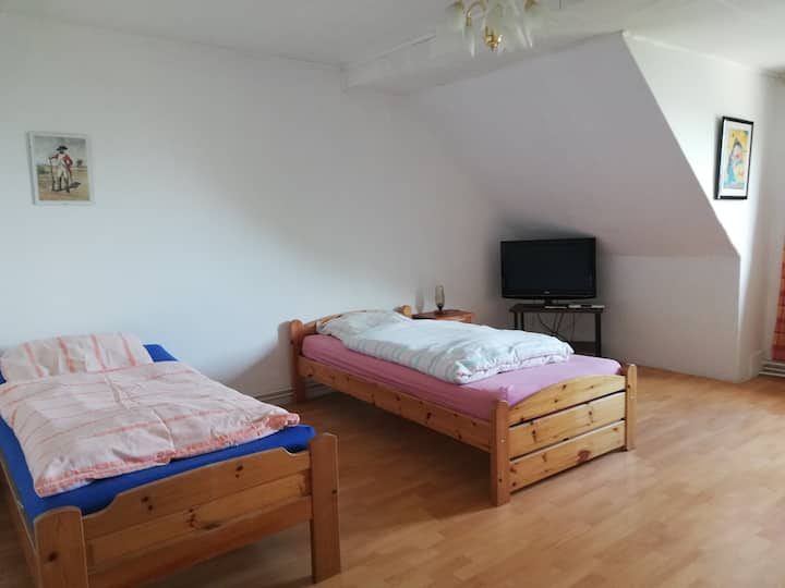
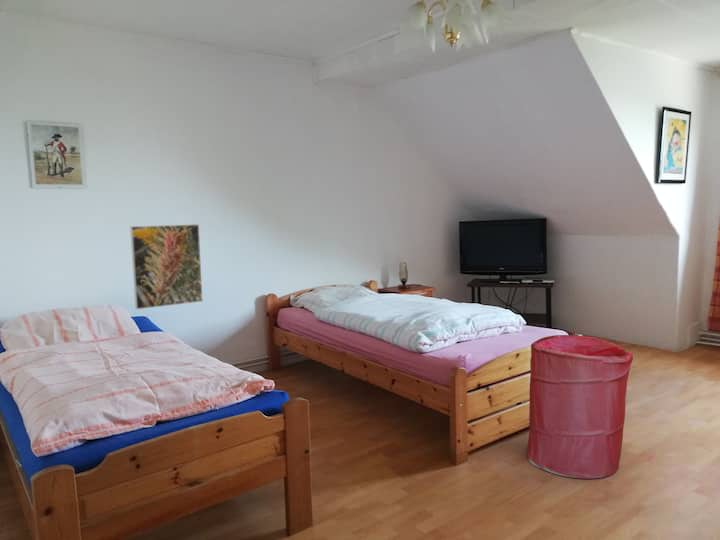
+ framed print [129,223,204,310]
+ laundry hamper [525,334,634,480]
